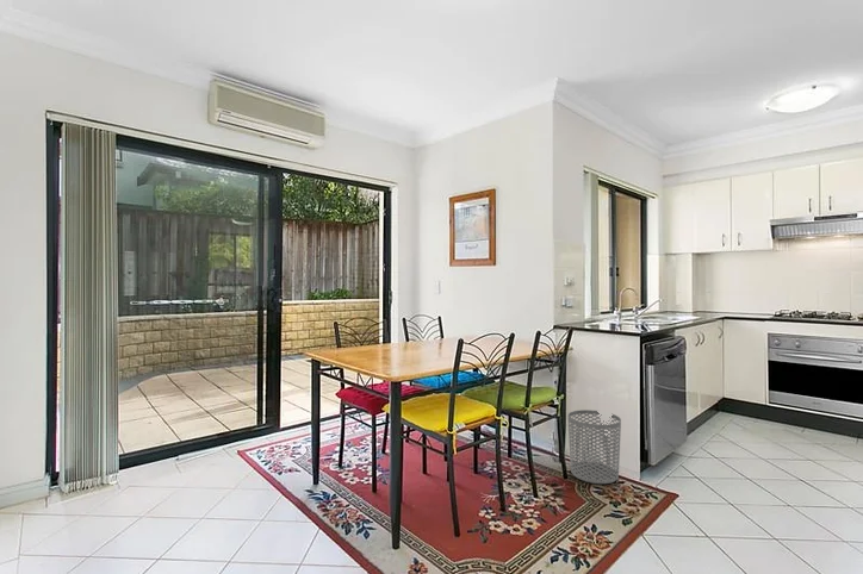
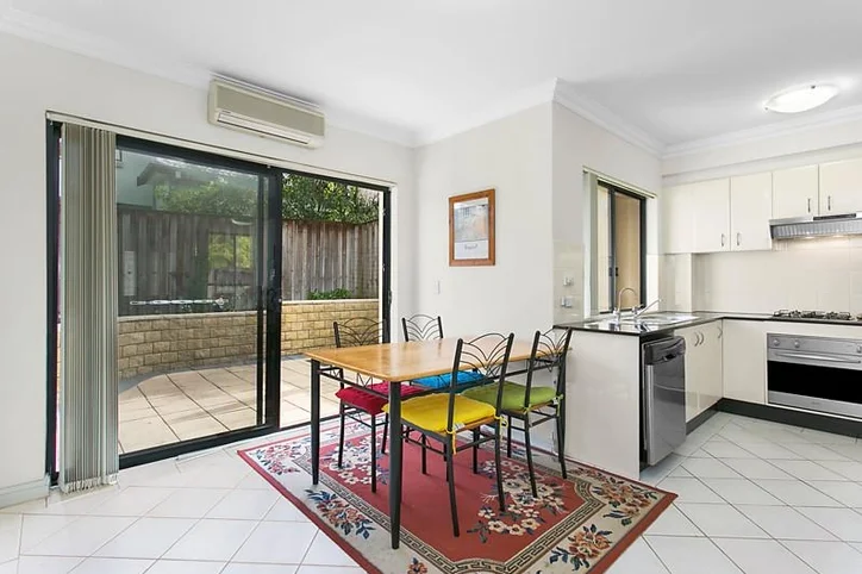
- waste bin [567,408,622,485]
